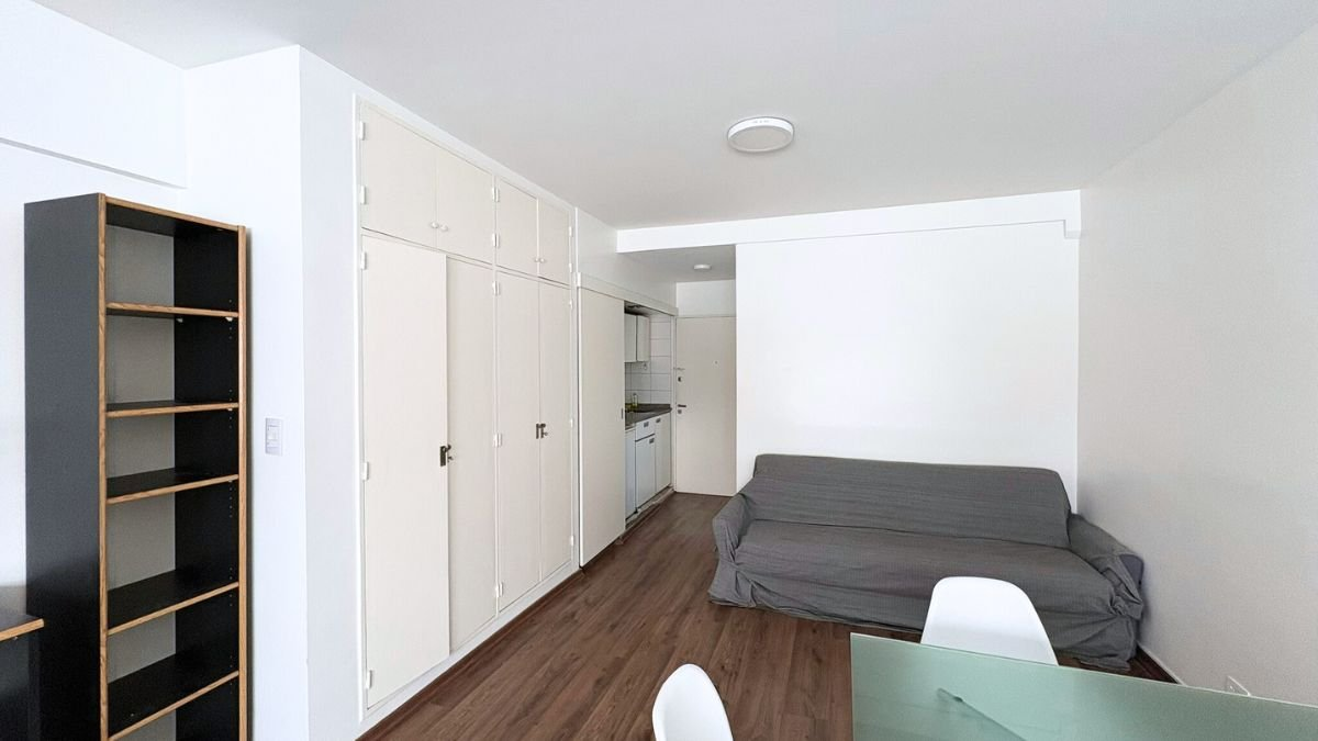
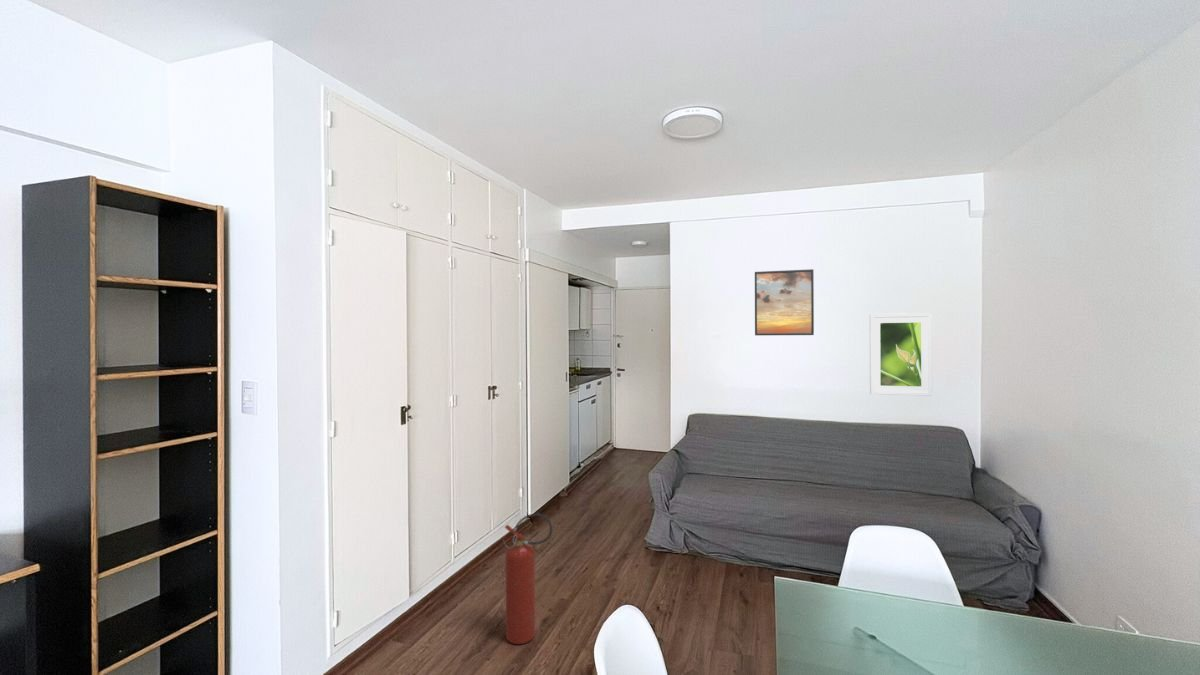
+ fire extinguisher [501,512,553,645]
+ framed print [869,312,933,397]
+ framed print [754,268,815,336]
